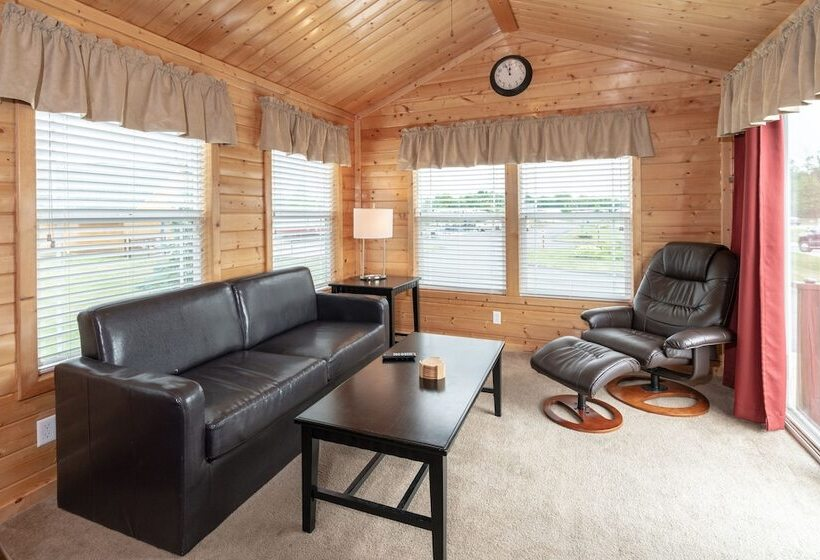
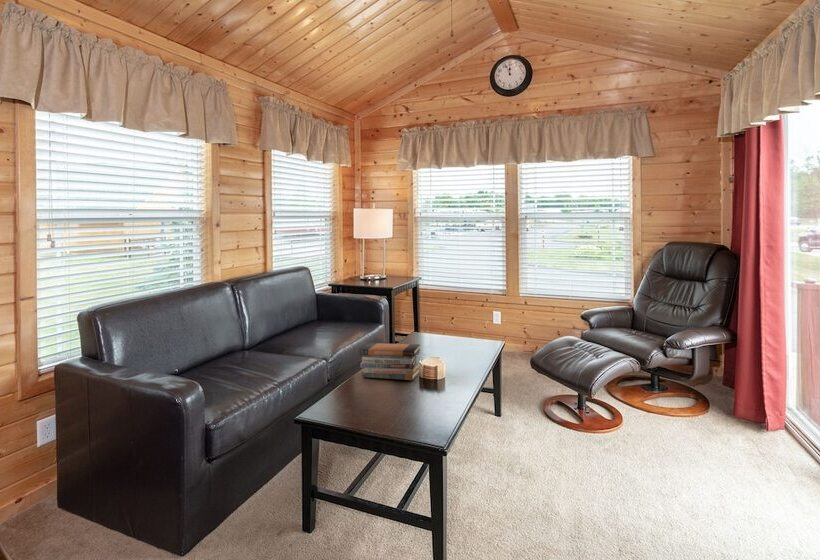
+ book stack [359,342,421,381]
